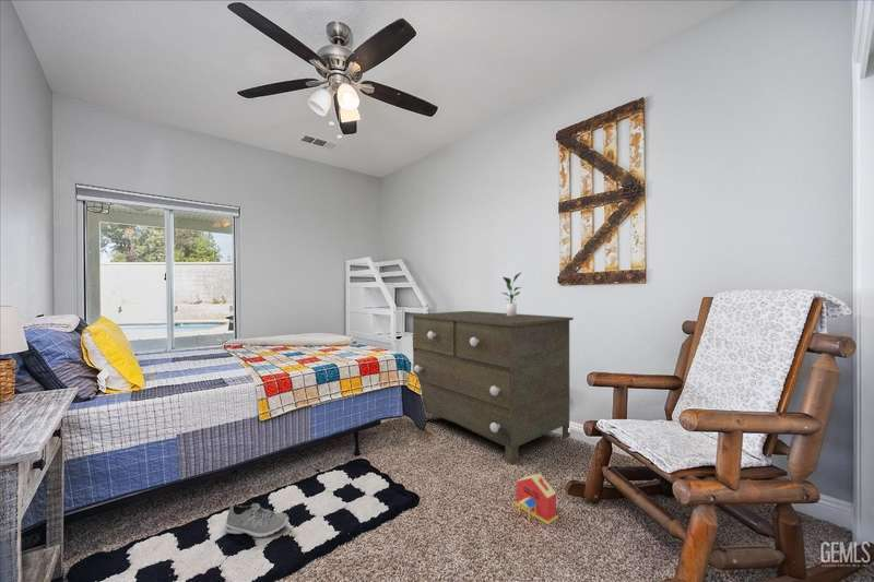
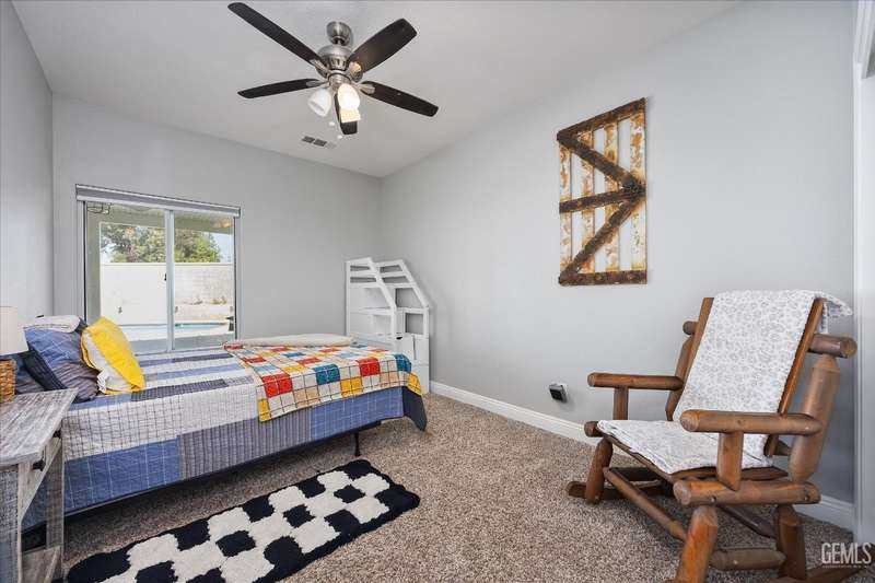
- toy house [513,473,559,526]
- potted plant [500,271,523,317]
- sneaker [224,502,290,538]
- dresser [409,310,575,466]
